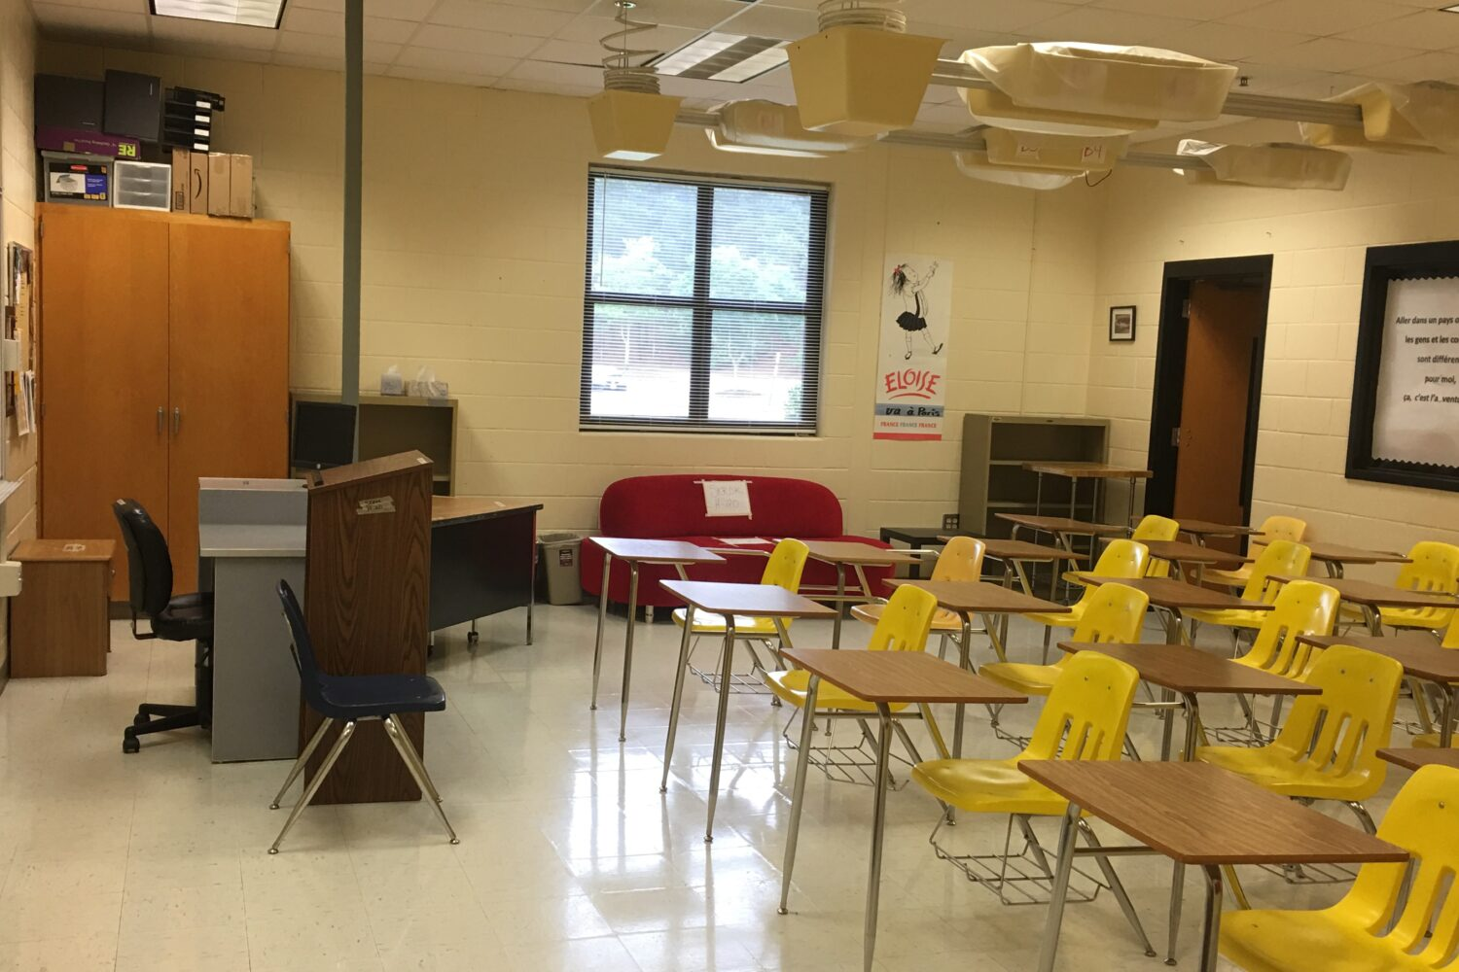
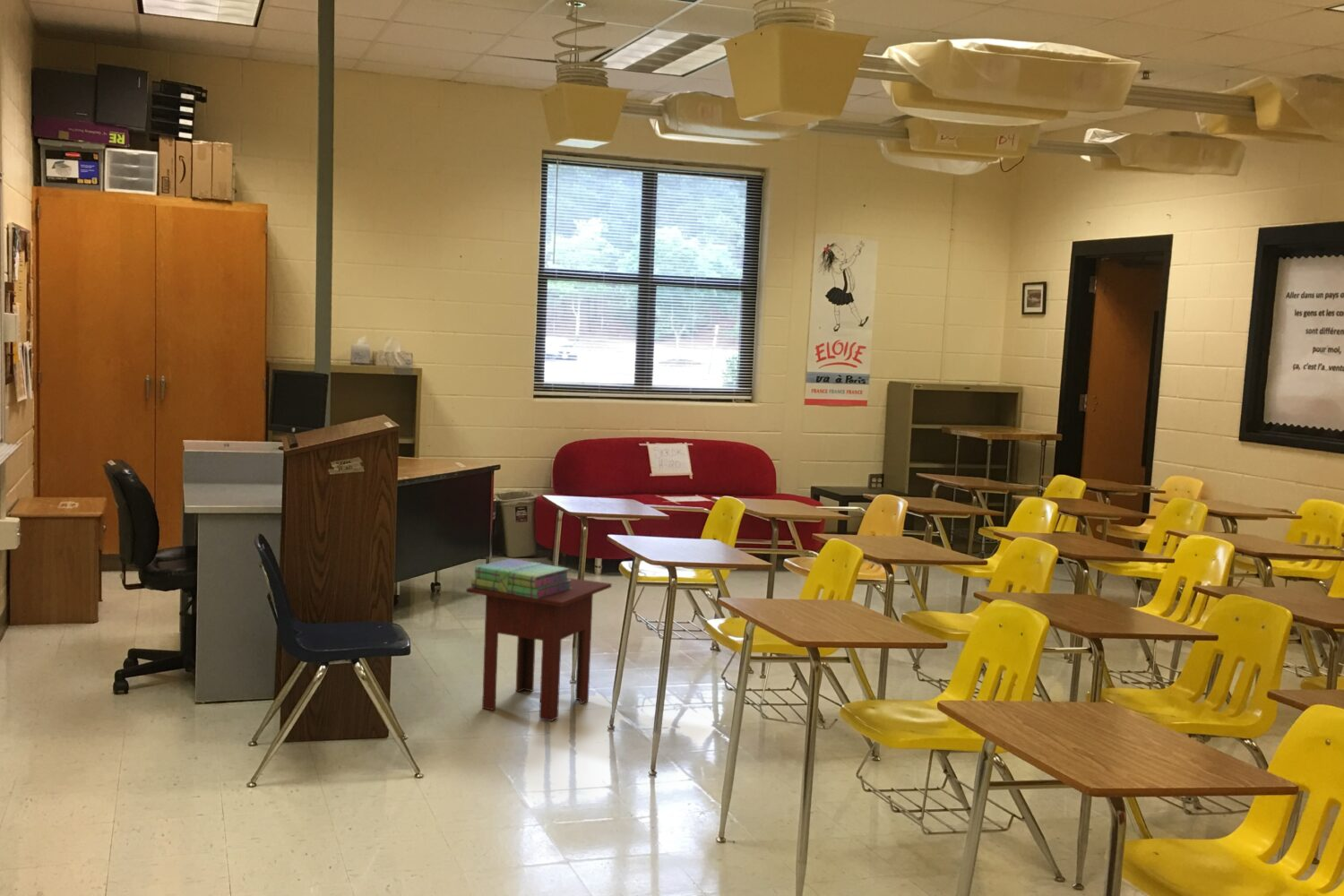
+ side table [465,577,612,722]
+ stack of books [470,558,572,599]
